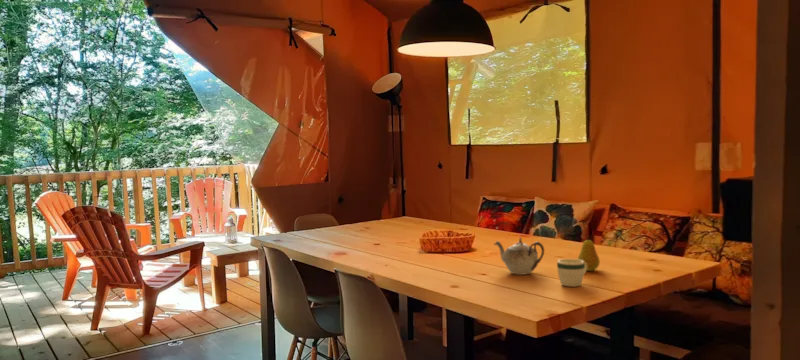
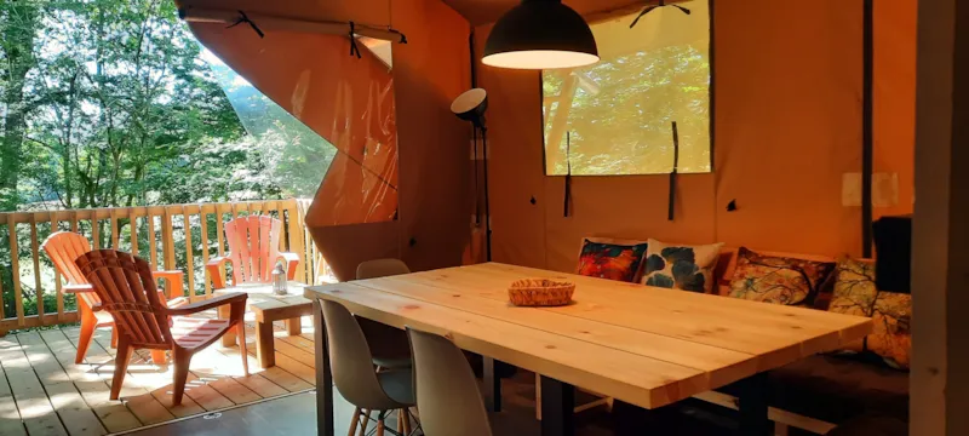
- teapot [493,236,545,276]
- mug [556,258,587,287]
- fruit [577,235,601,272]
